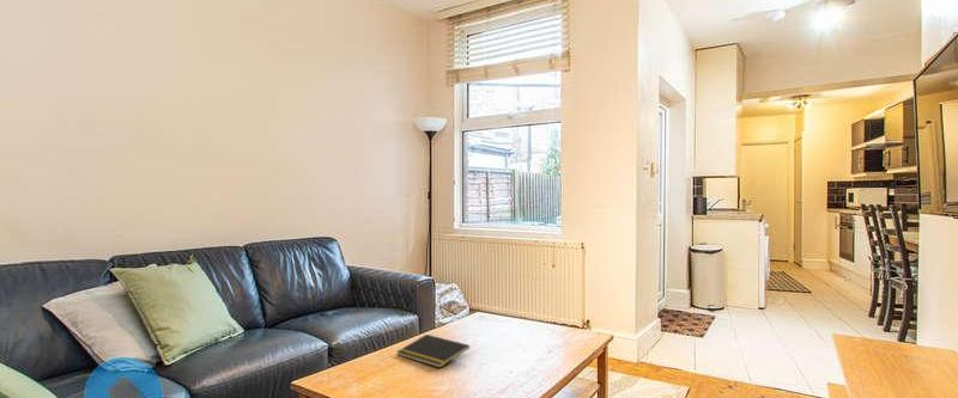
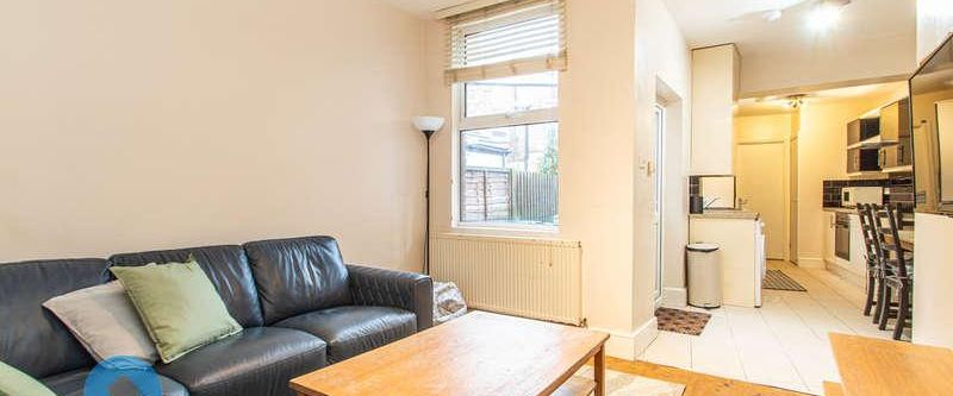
- notepad [396,333,471,369]
